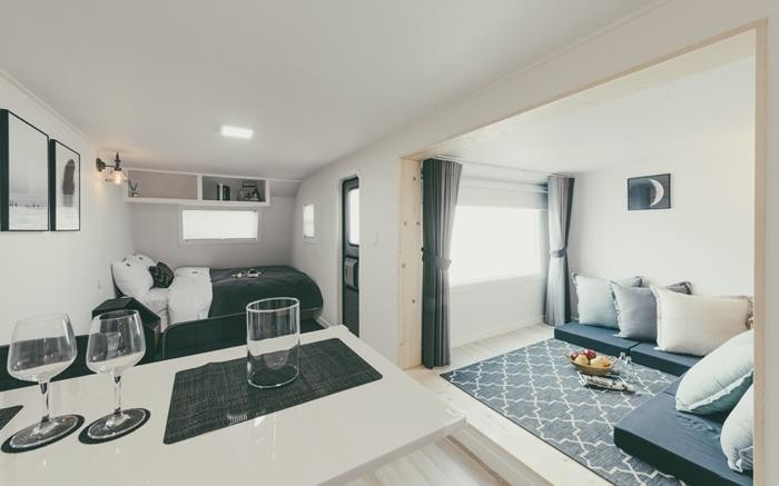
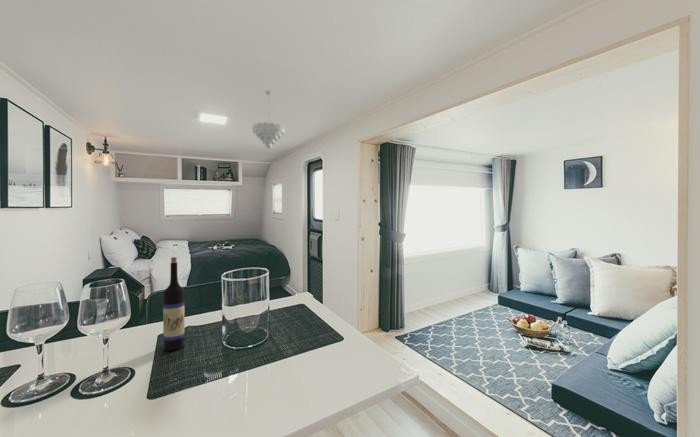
+ wine bottle [162,256,186,352]
+ pendant light [251,90,286,149]
